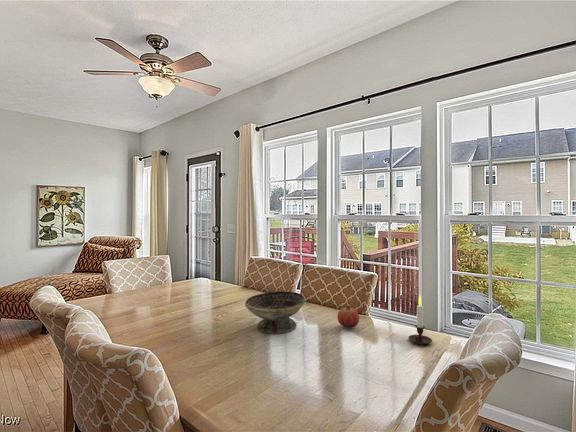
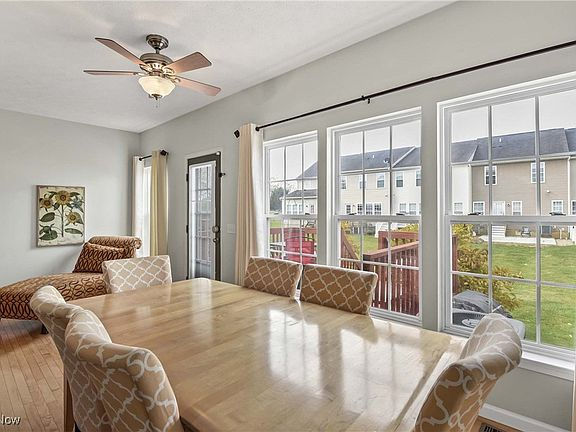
- candle [407,294,433,345]
- fruit [336,305,360,328]
- decorative bowl [244,291,306,335]
